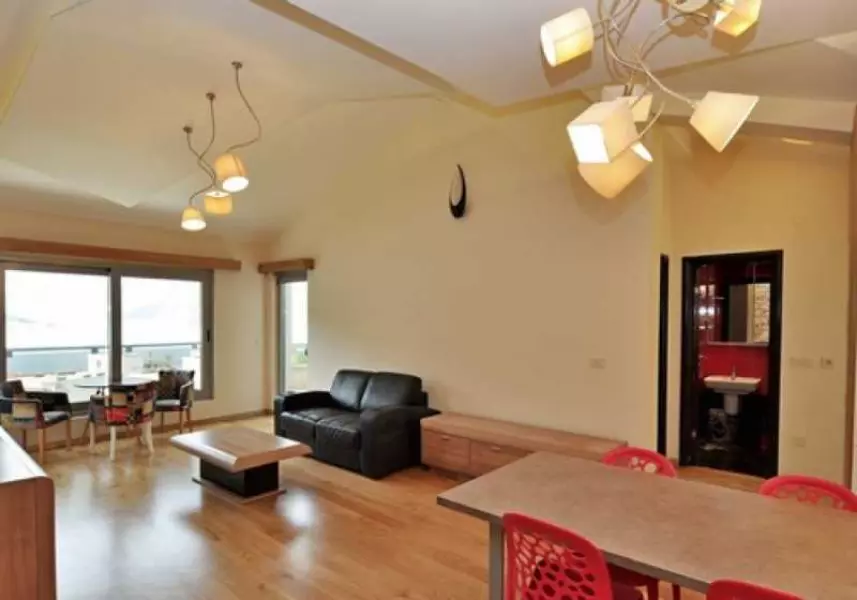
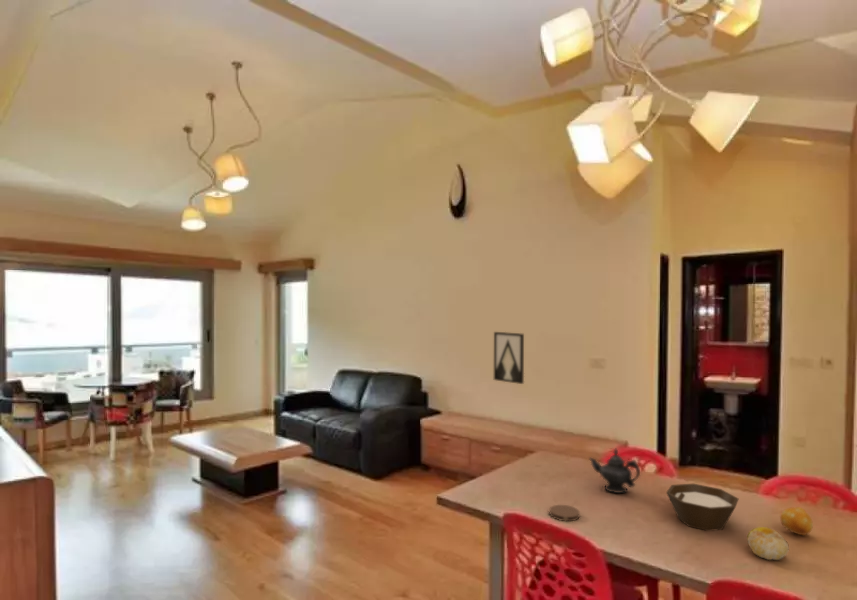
+ coaster [549,504,581,522]
+ fruit [747,526,790,561]
+ bowl [665,483,739,532]
+ fruit [779,506,814,536]
+ wall art [493,331,525,385]
+ teapot [588,448,641,494]
